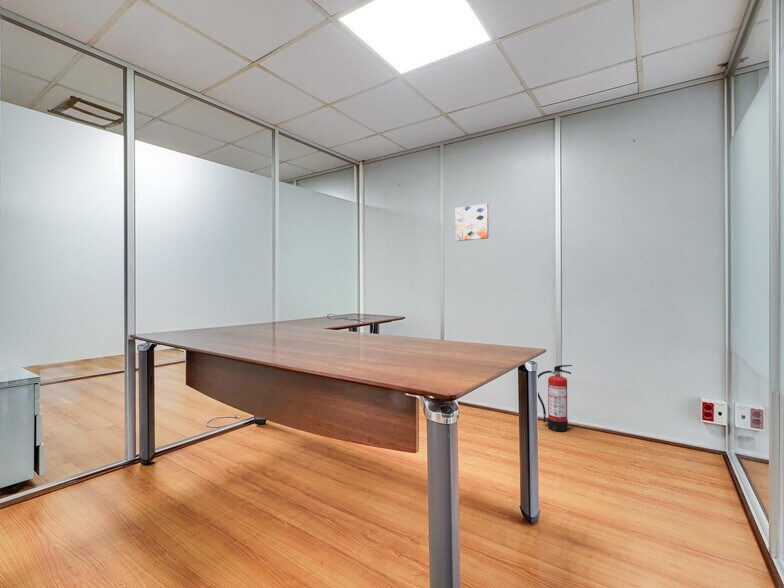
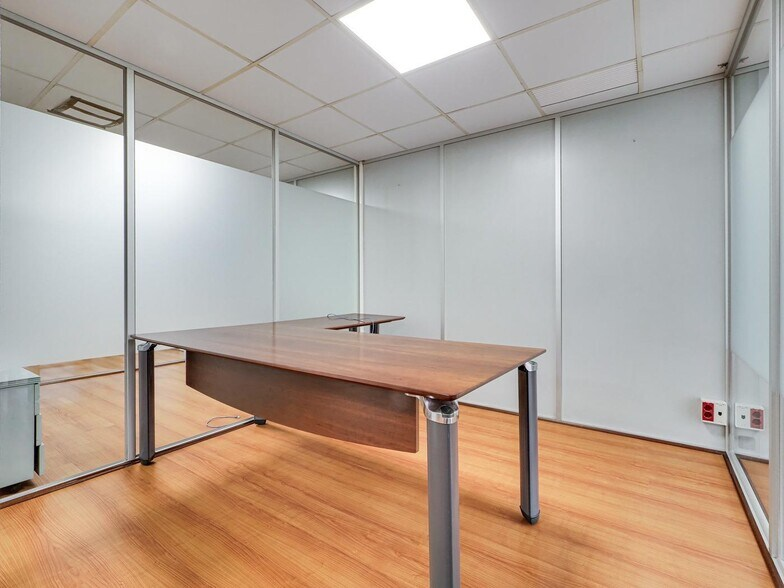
- fire extinguisher [537,364,573,433]
- wall art [455,203,490,242]
